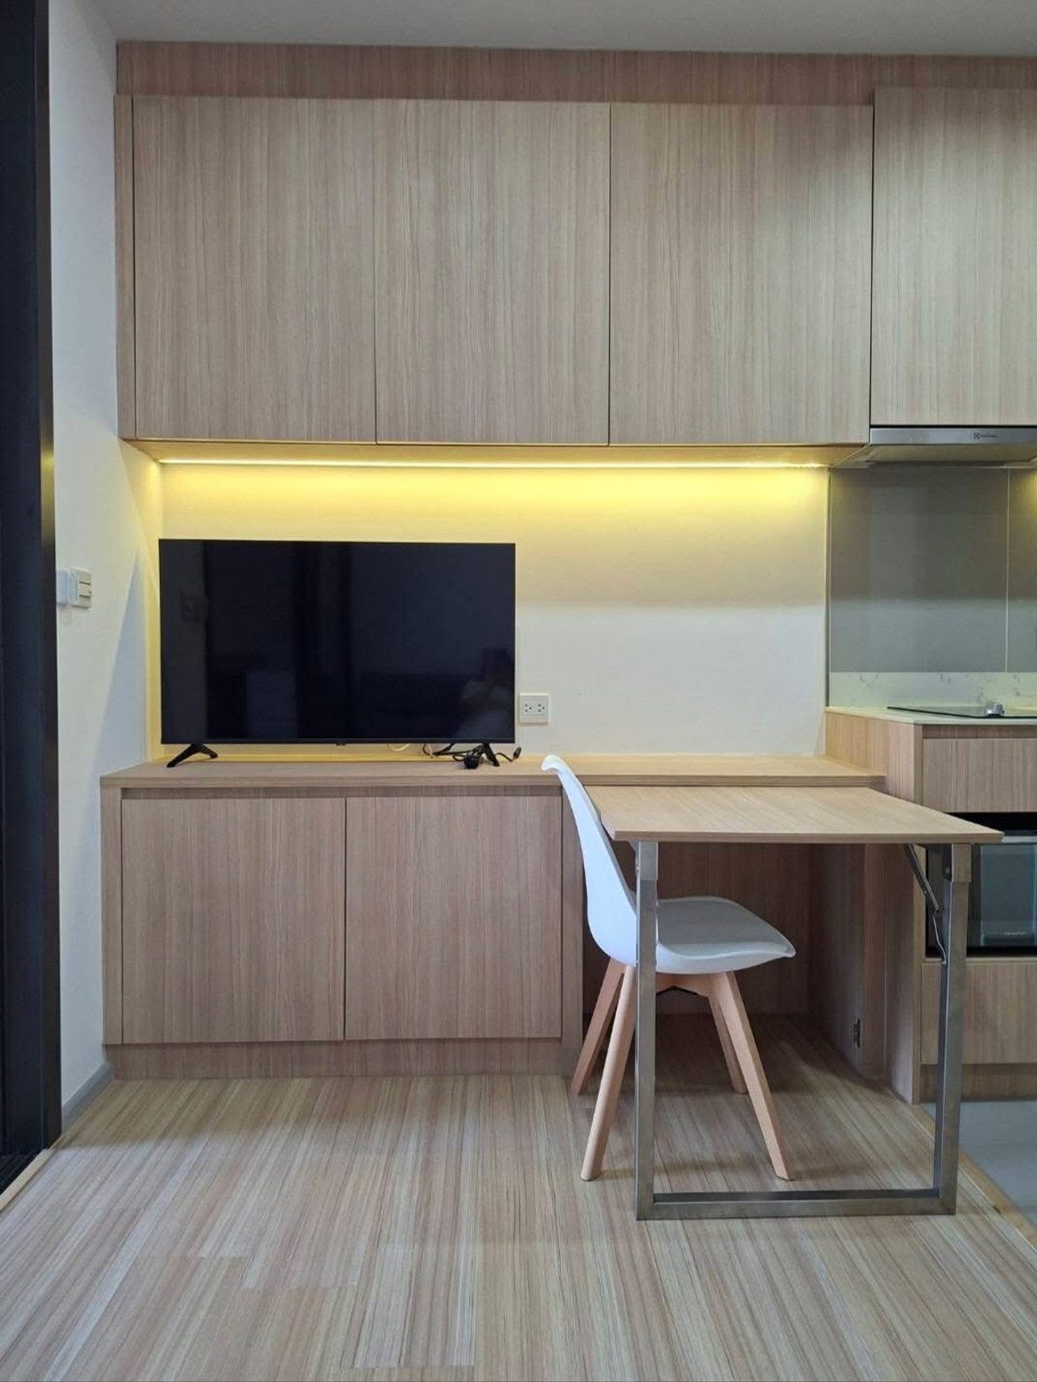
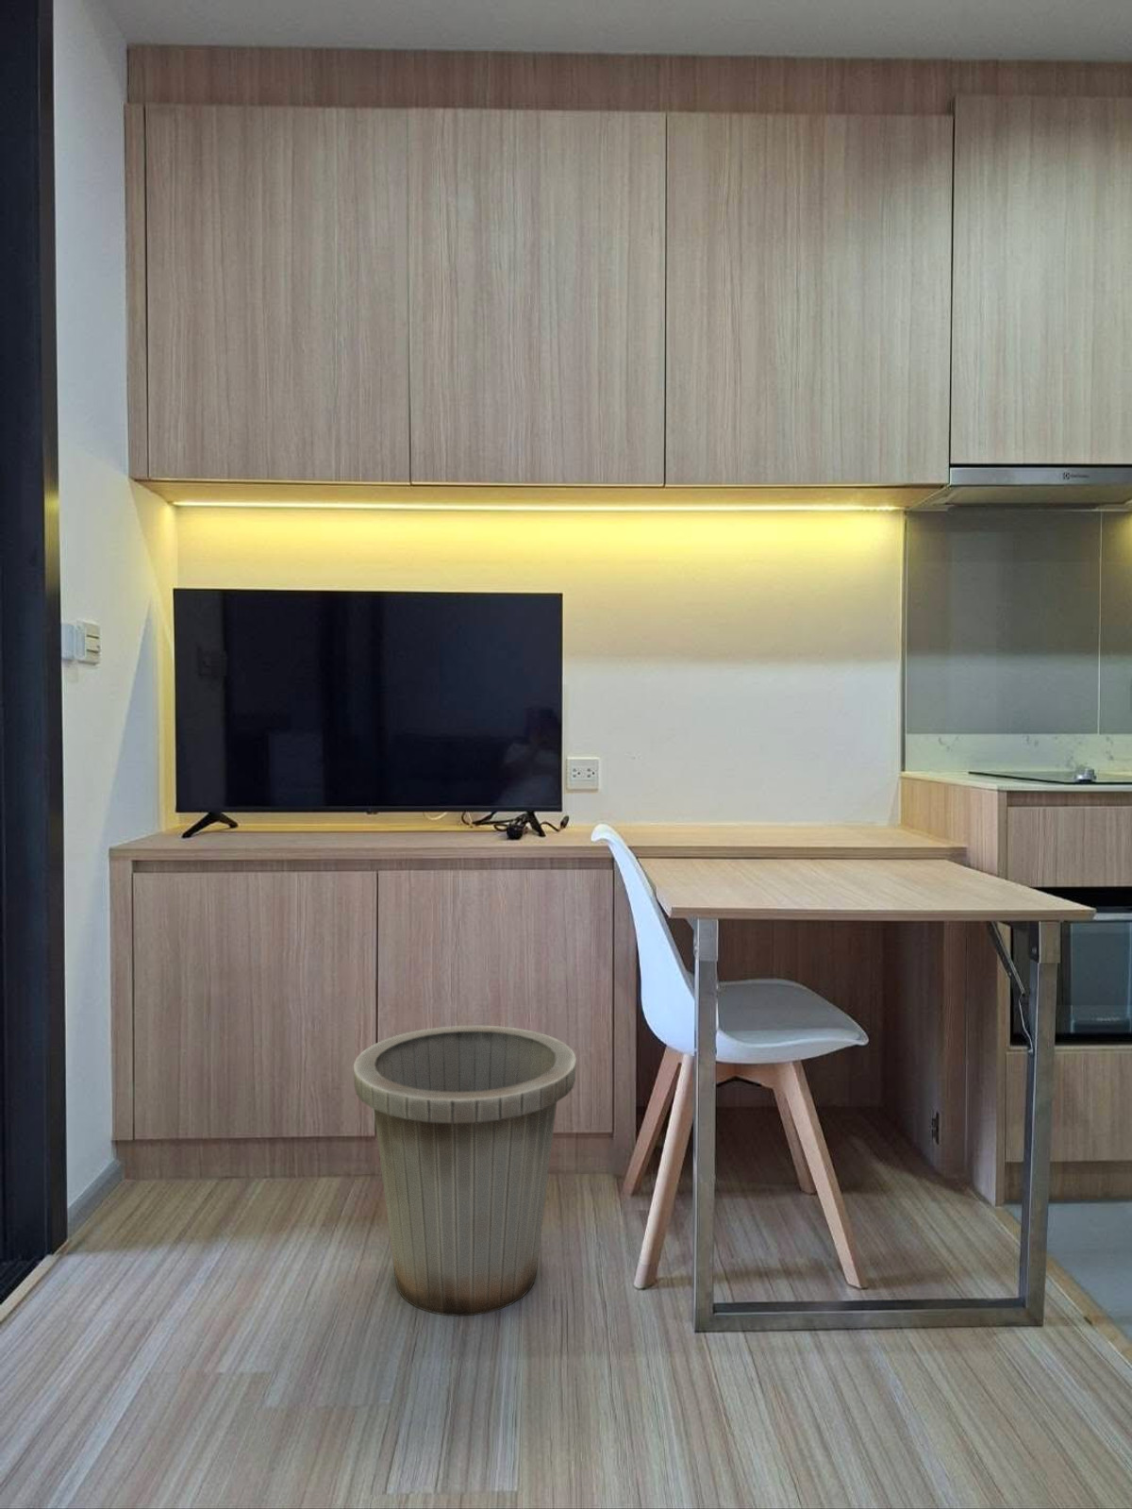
+ trash can [353,1025,578,1318]
